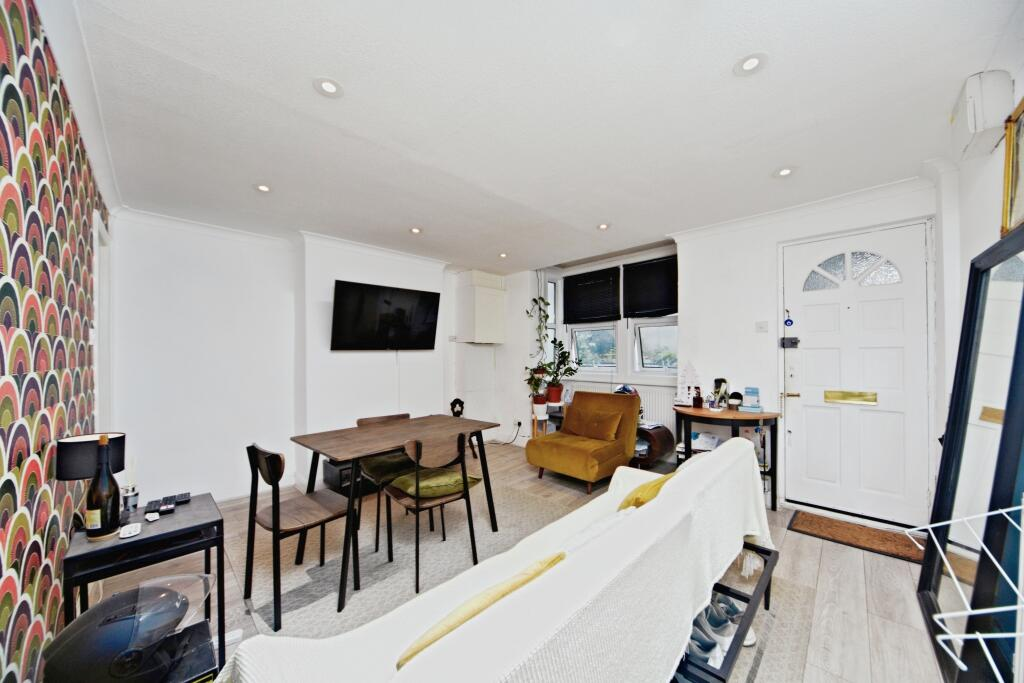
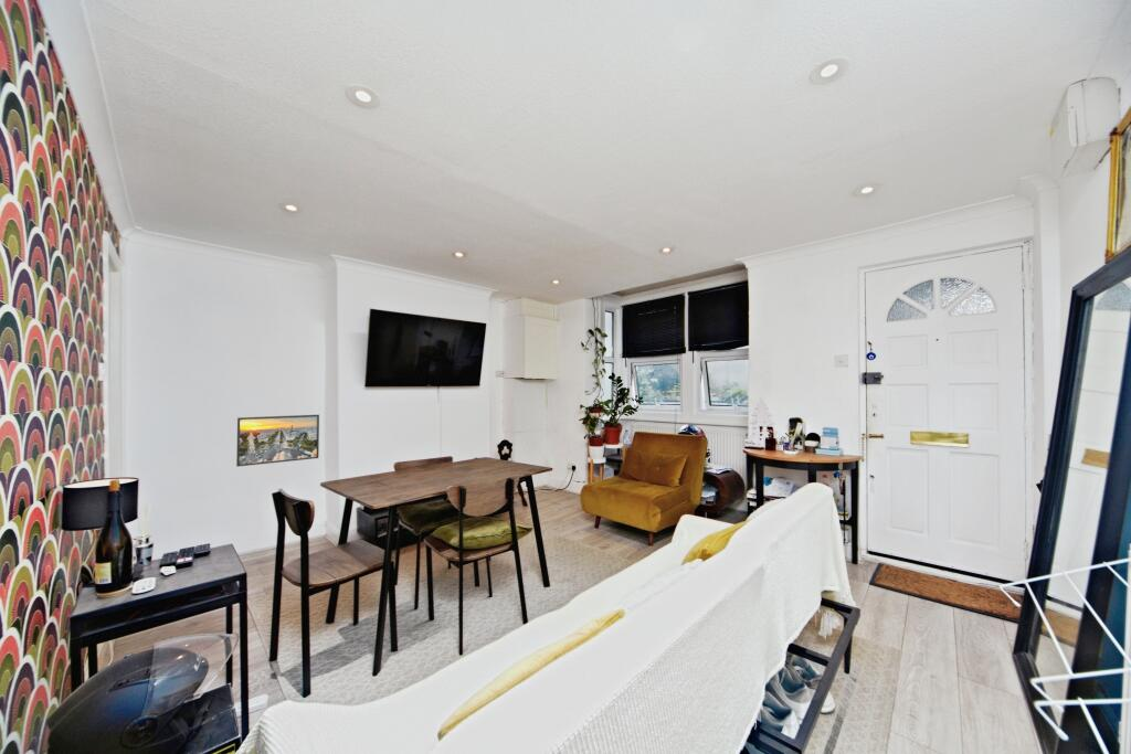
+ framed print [235,414,320,468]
